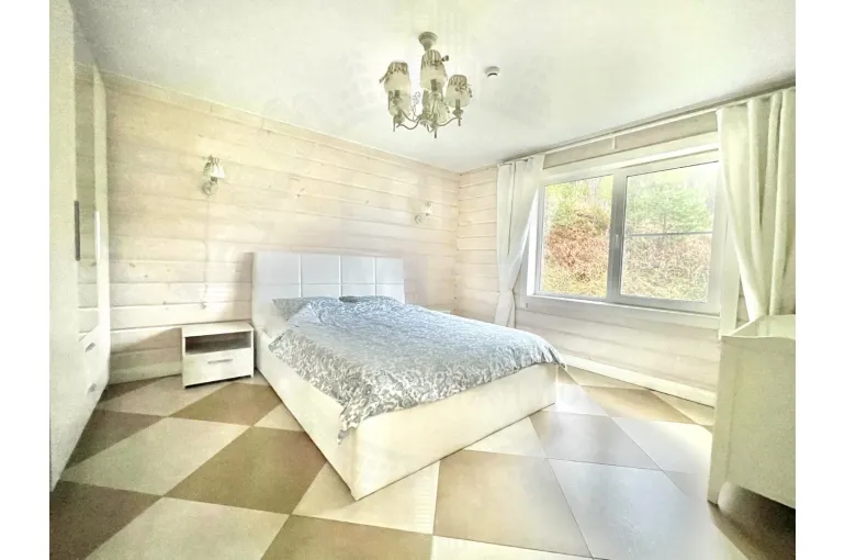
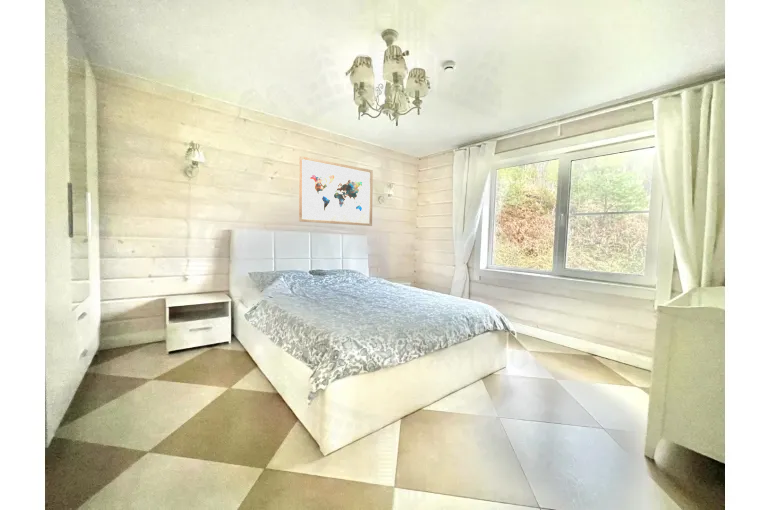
+ wall art [298,155,374,227]
